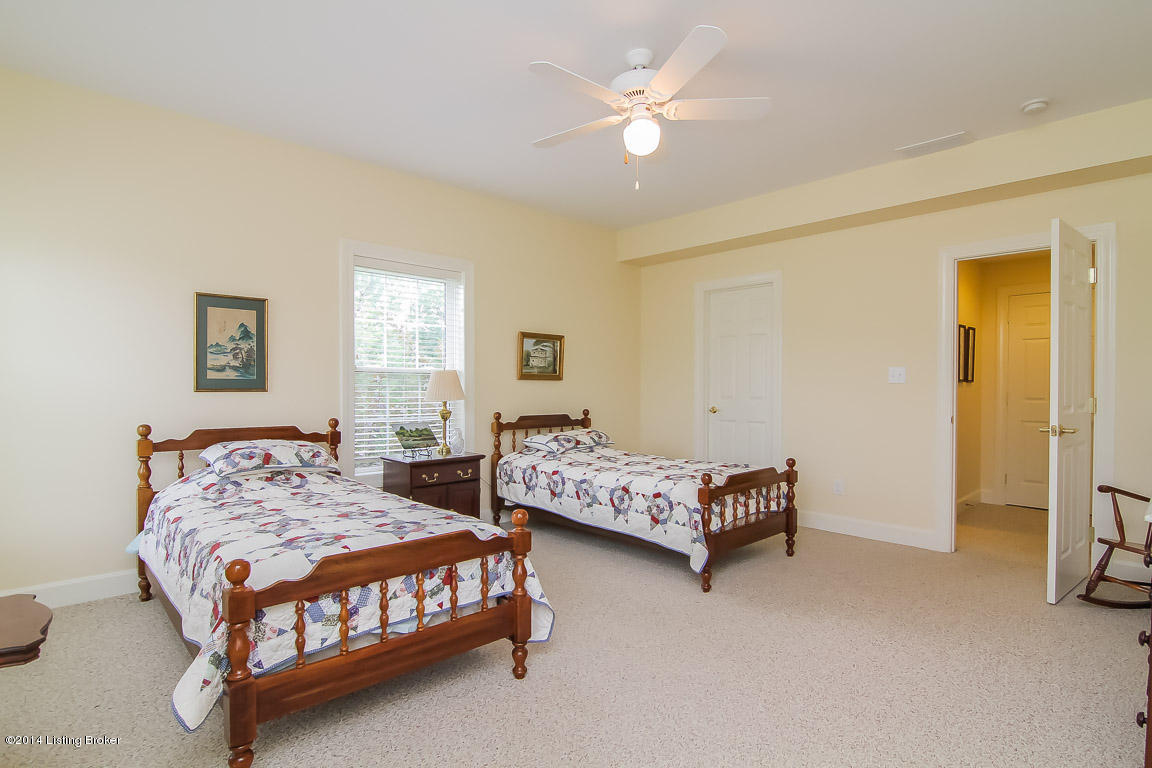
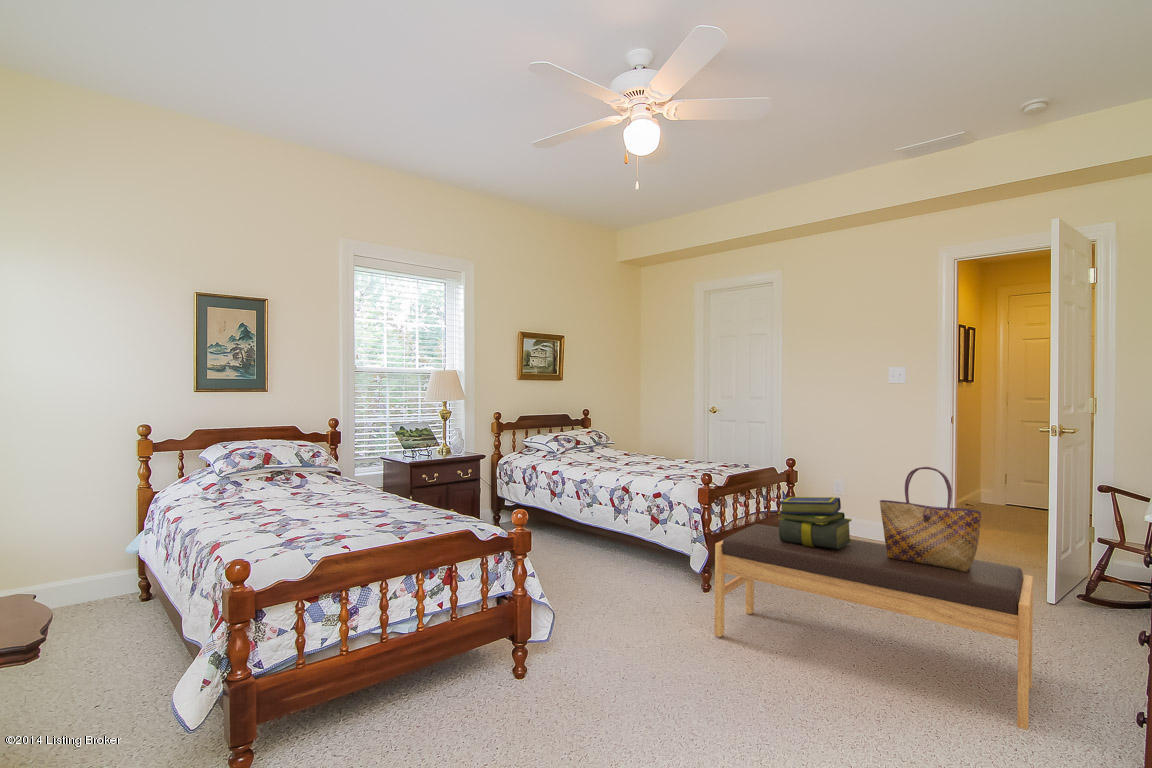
+ stack of books [777,496,853,549]
+ tote bag [879,465,982,572]
+ bench [714,523,1034,731]
